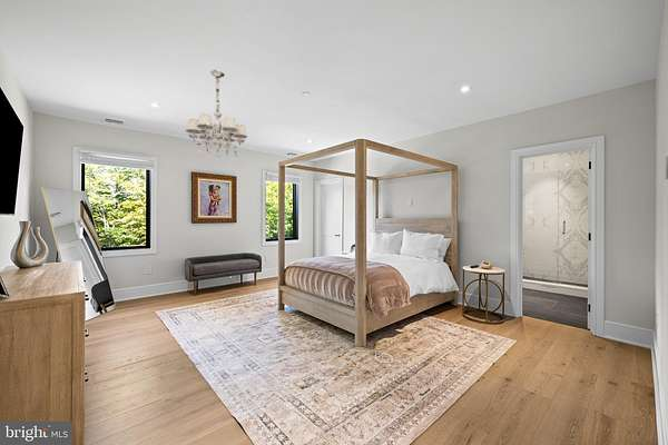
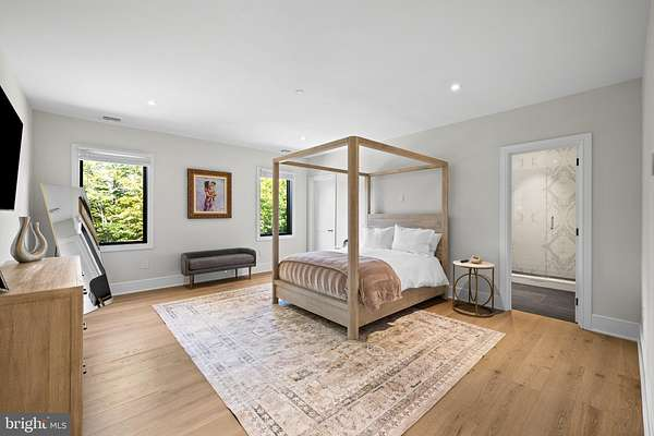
- chandelier [185,69,248,164]
